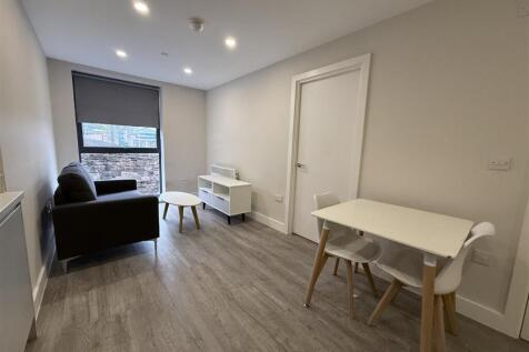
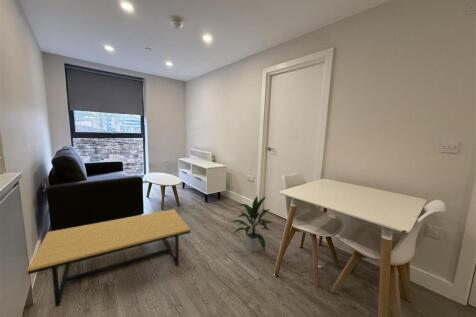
+ coffee table [27,208,191,308]
+ indoor plant [231,195,275,253]
